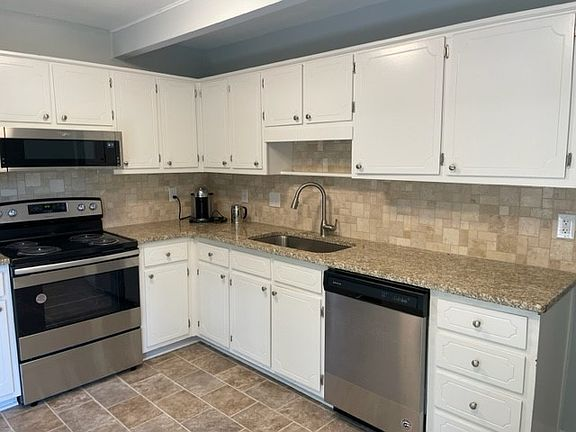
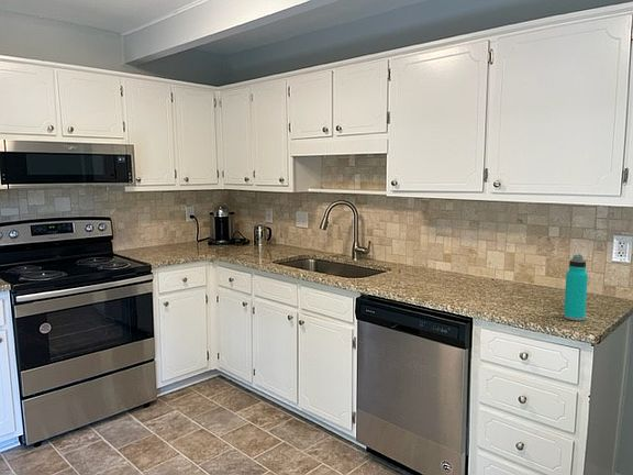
+ water bottle [563,254,589,322]
